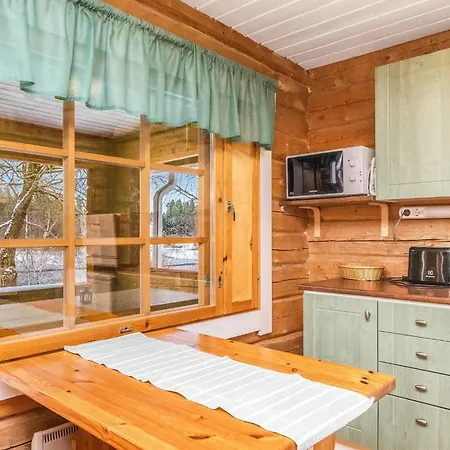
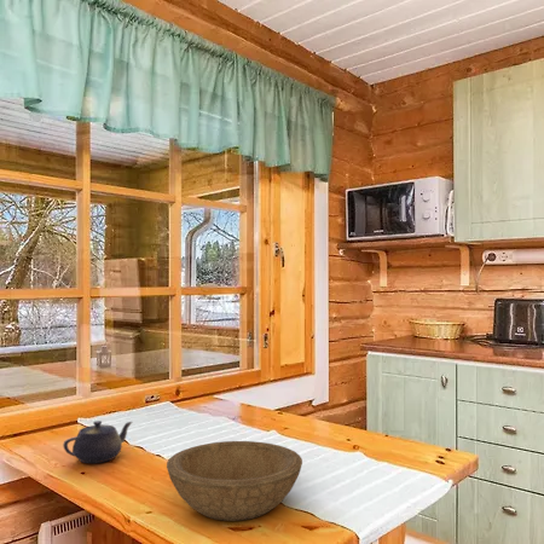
+ bowl [166,440,303,522]
+ teapot [62,419,133,464]
